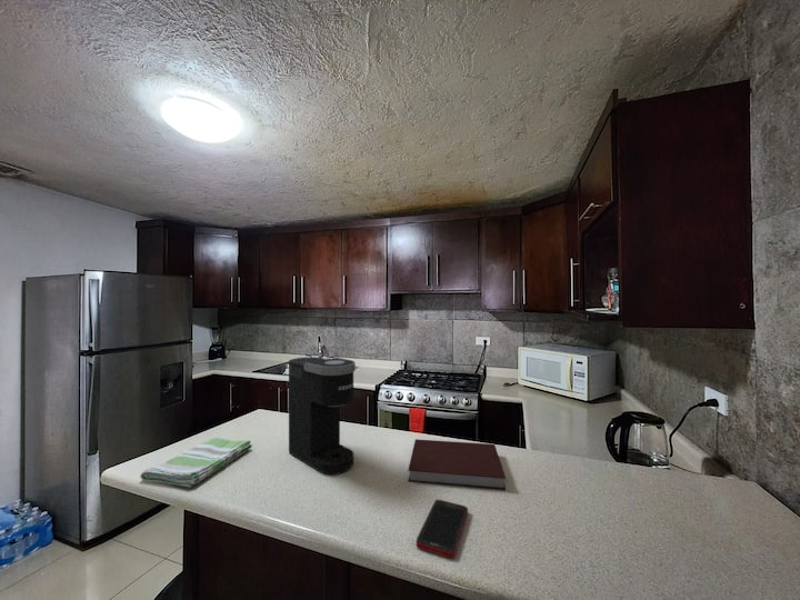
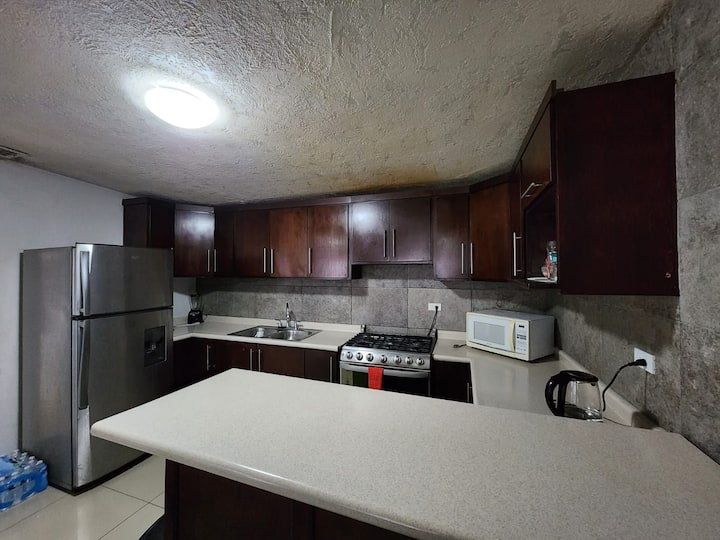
- dish towel [139,437,253,489]
- cell phone [416,499,469,559]
- notebook [407,438,507,491]
- coffee maker [288,357,357,476]
